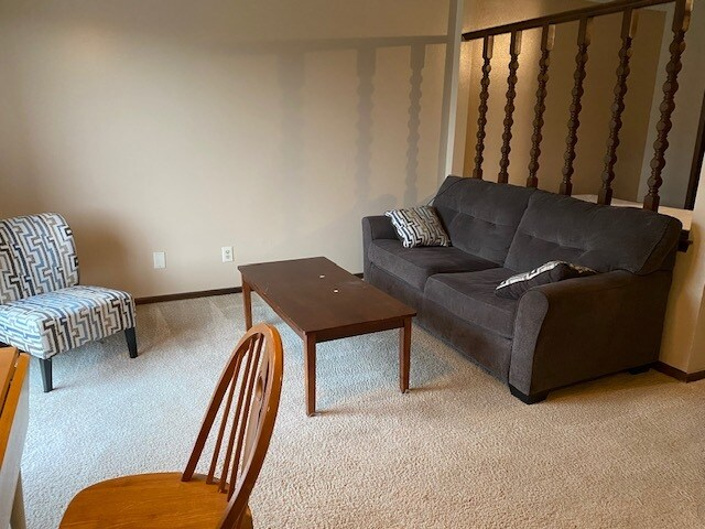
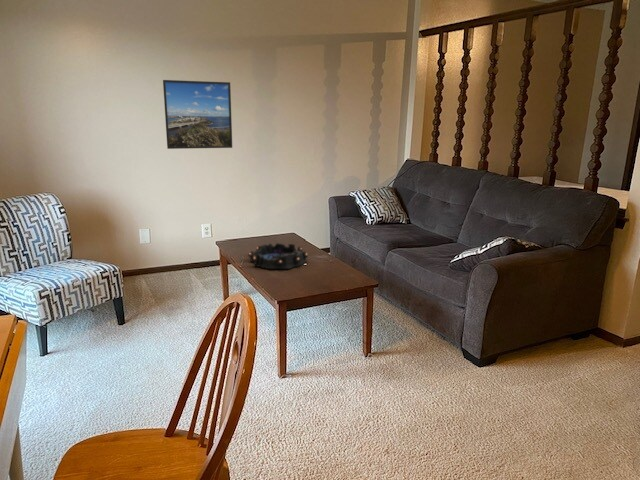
+ decorative bowl [248,242,309,270]
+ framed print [162,79,233,150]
